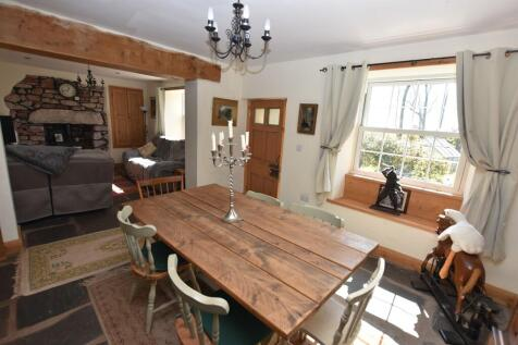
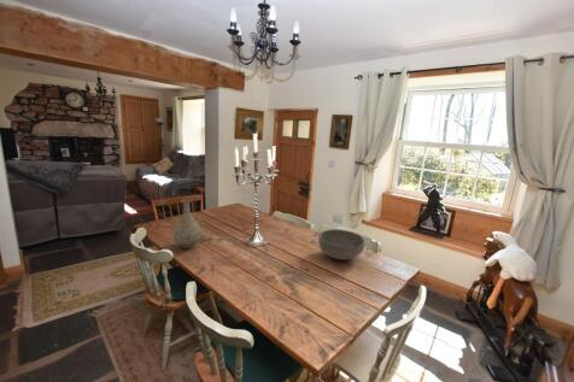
+ bowl [317,228,367,261]
+ vase [171,199,203,249]
